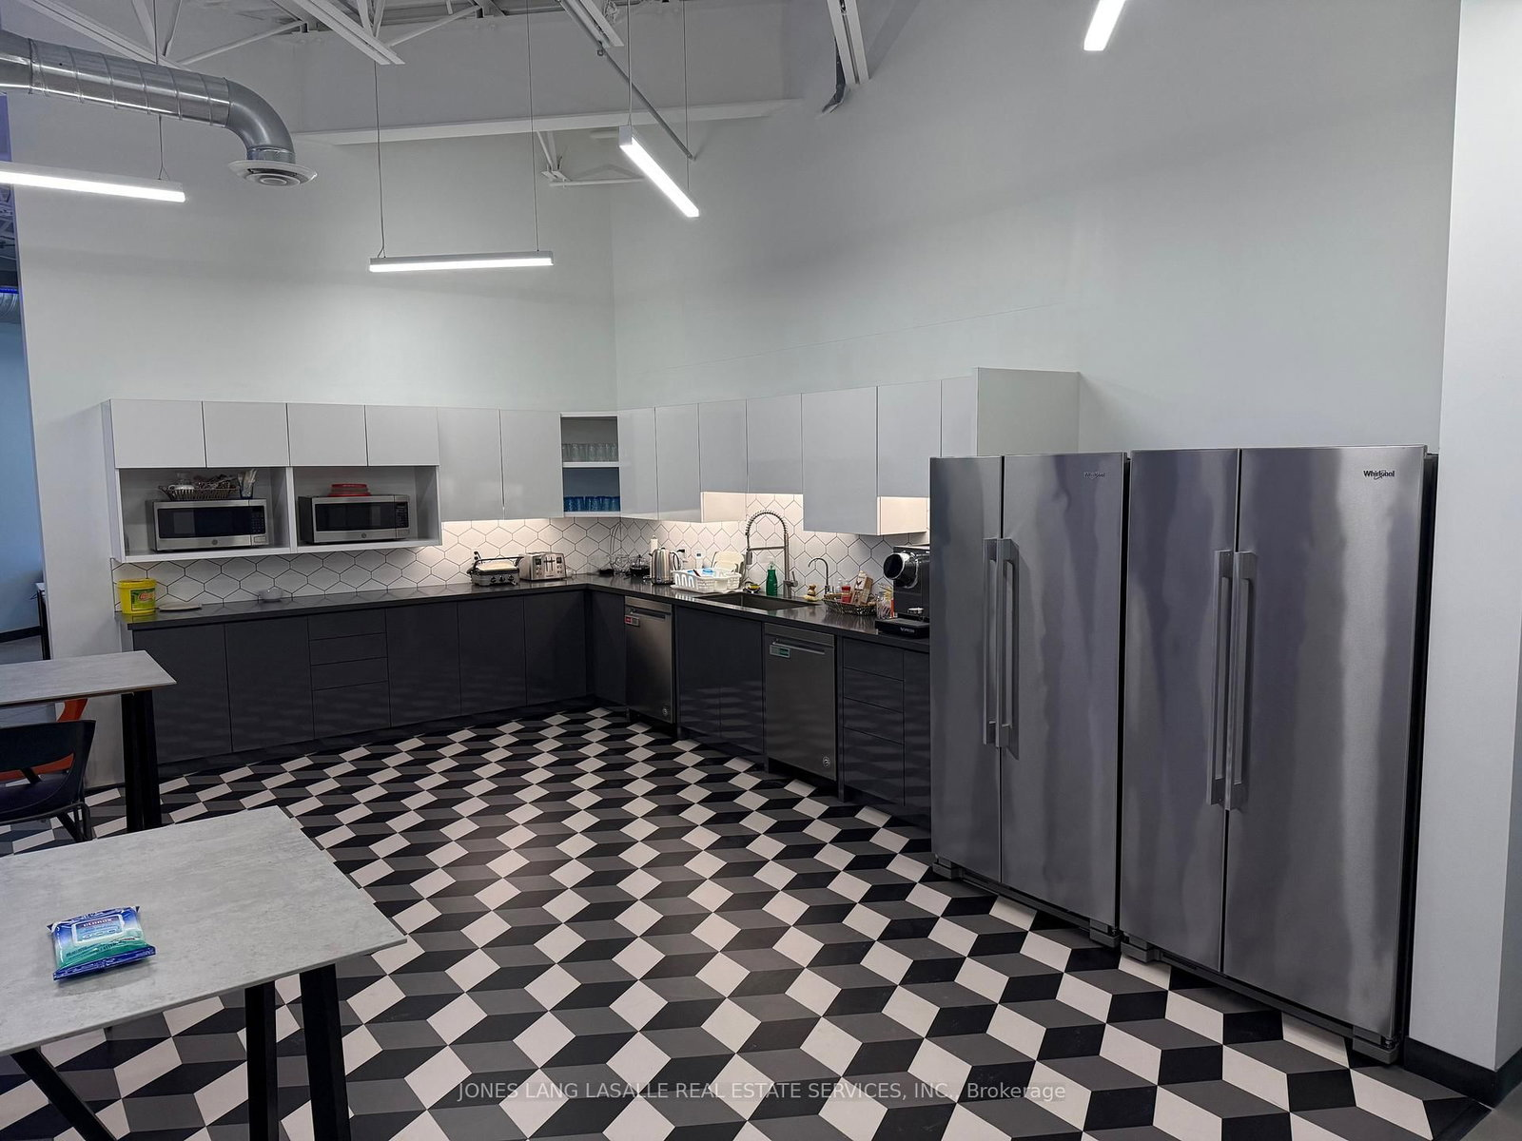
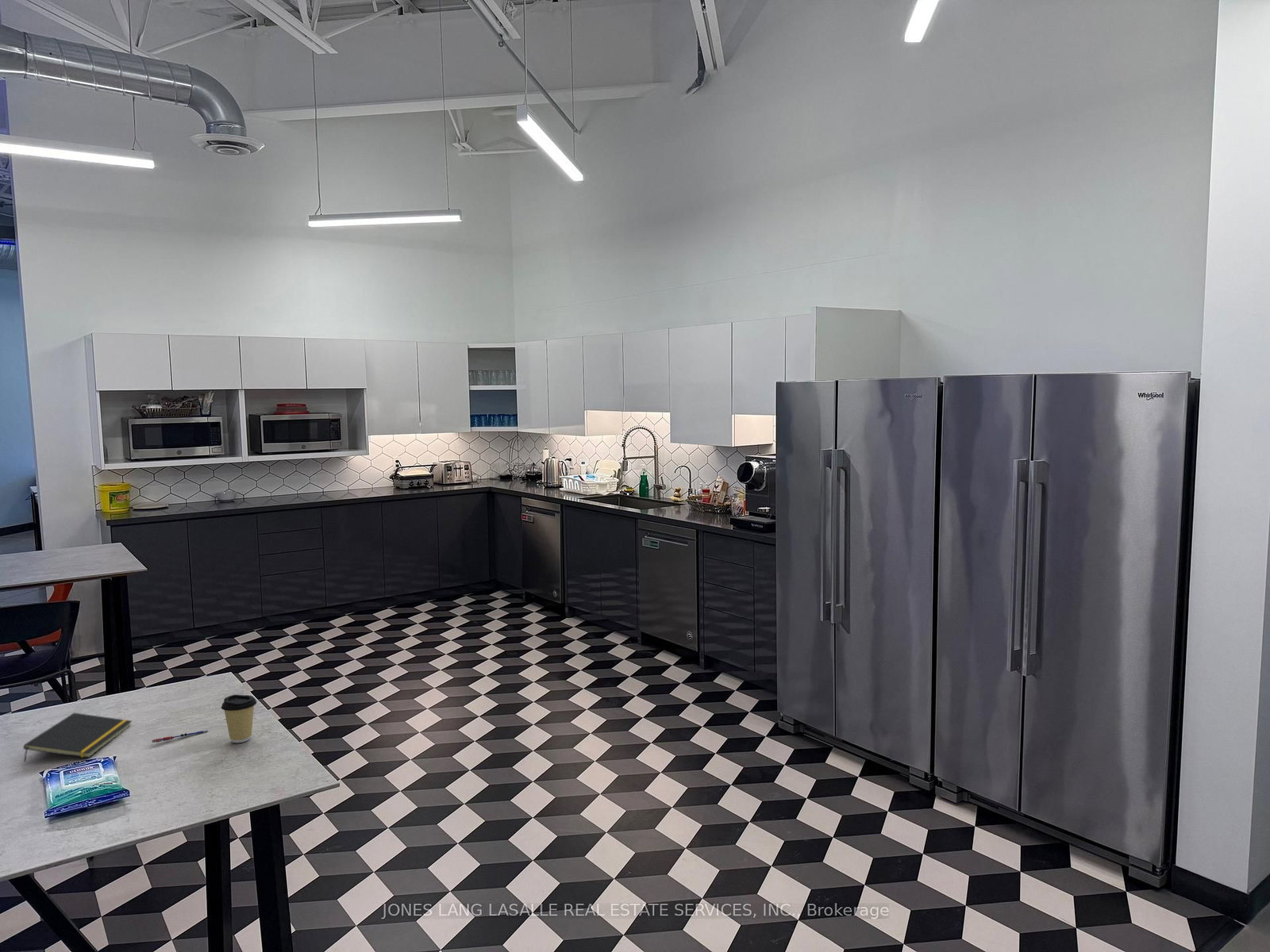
+ notepad [23,712,133,763]
+ pen [152,729,209,743]
+ coffee cup [221,694,257,743]
